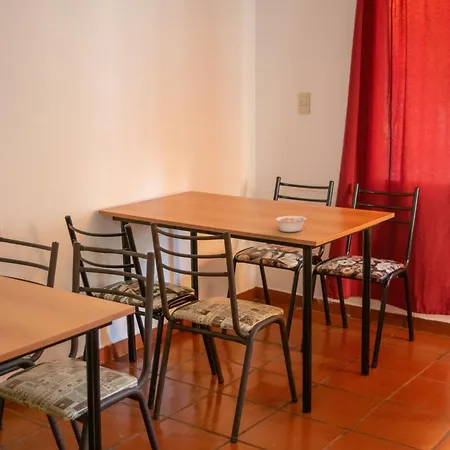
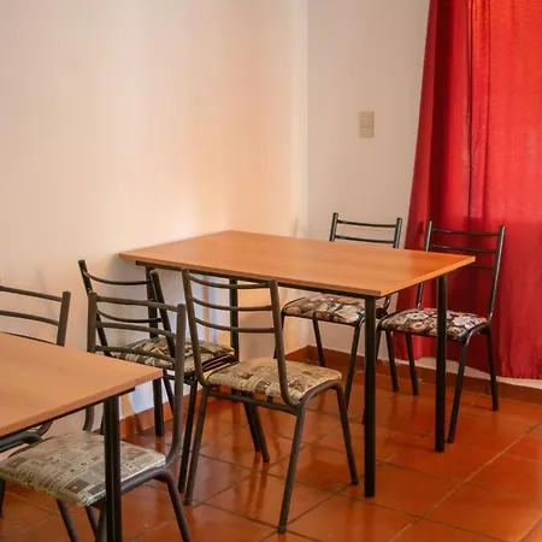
- legume [274,213,313,233]
